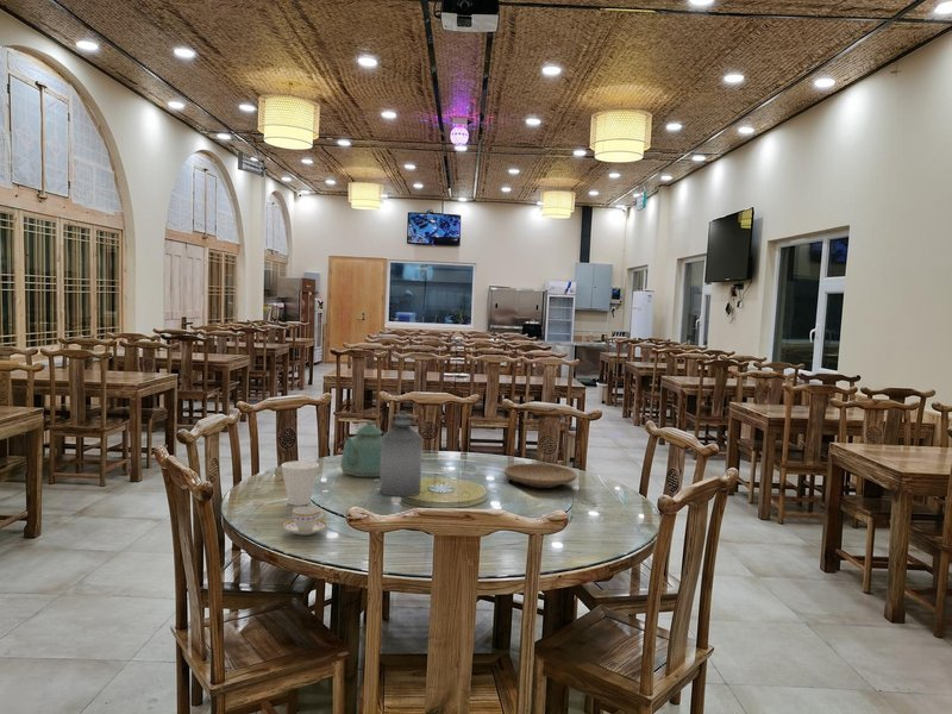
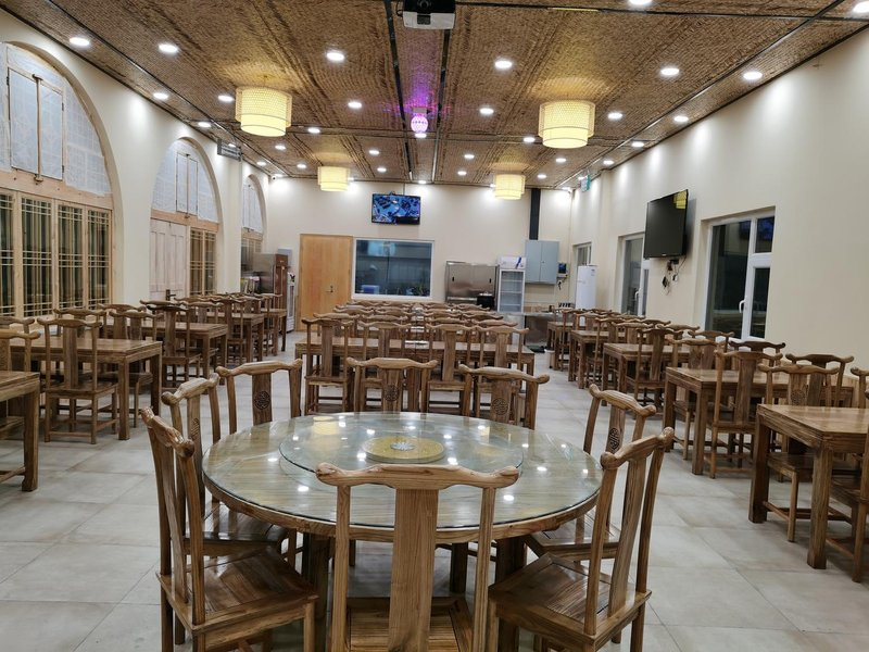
- plate [503,463,578,489]
- teacup [282,506,328,537]
- kettle [339,407,384,478]
- cup [280,459,320,507]
- bottle [378,409,424,497]
